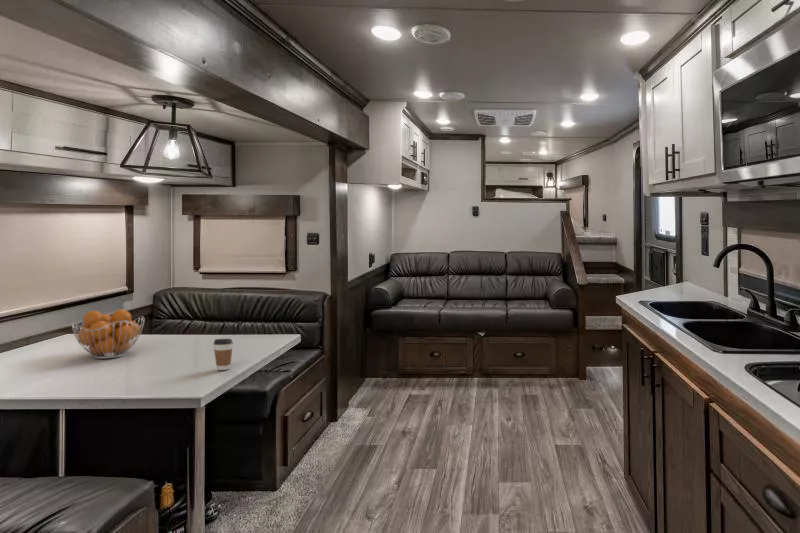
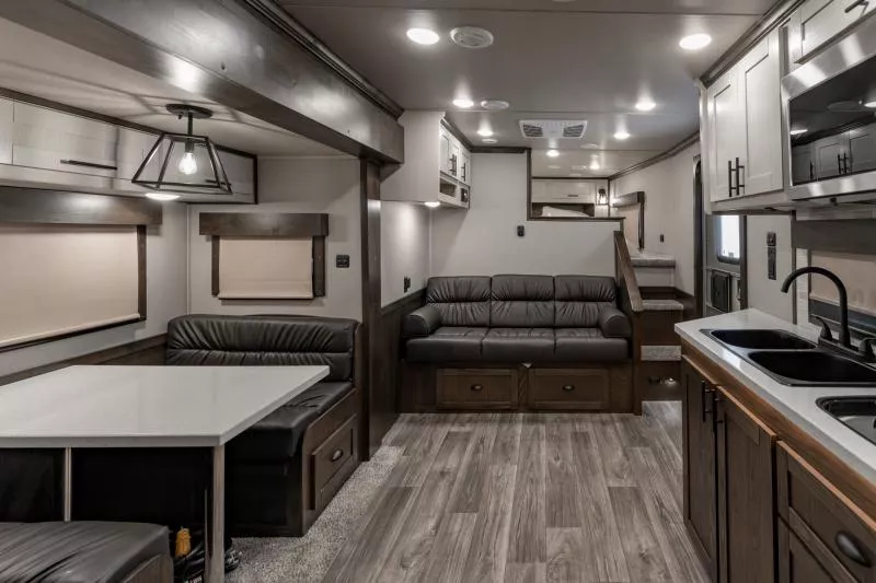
- coffee cup [213,338,234,371]
- fruit basket [70,308,145,360]
